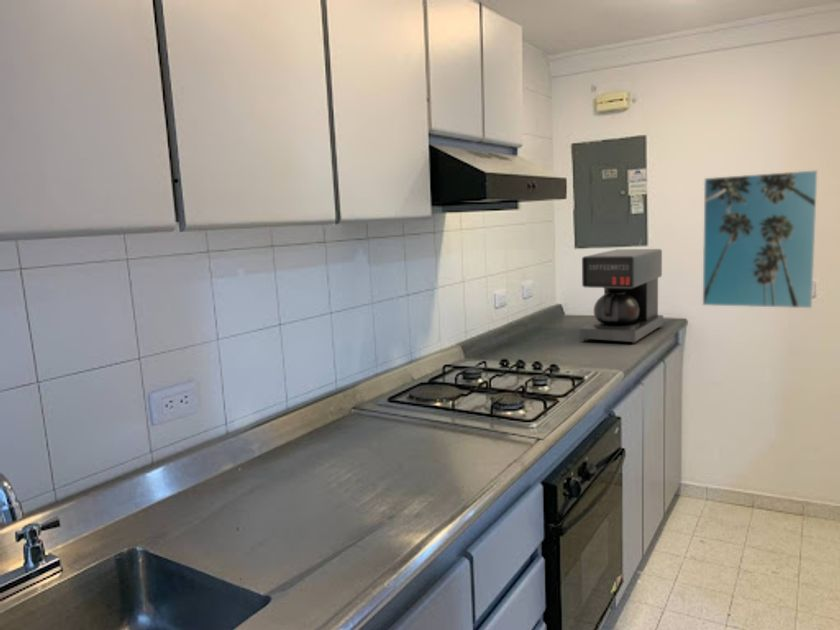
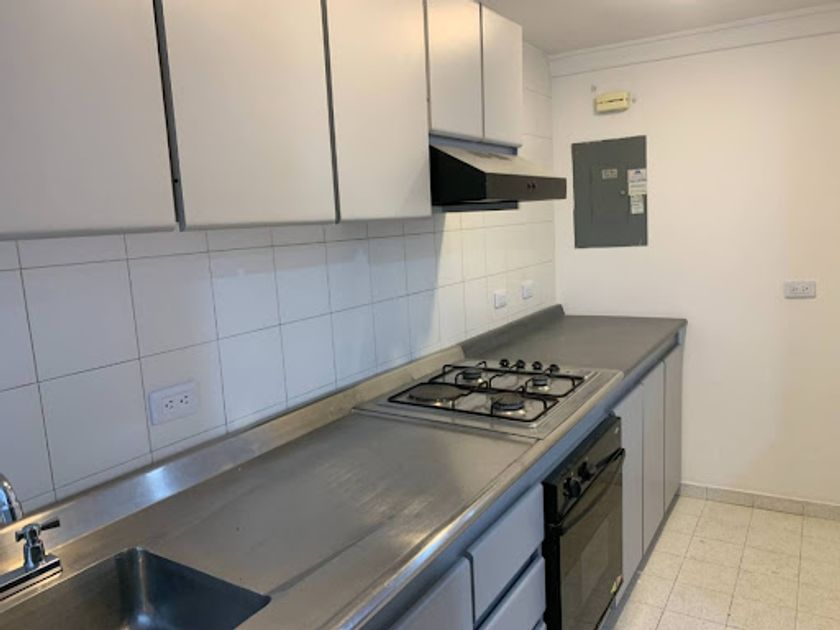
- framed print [702,169,819,309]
- coffee maker [579,248,664,345]
